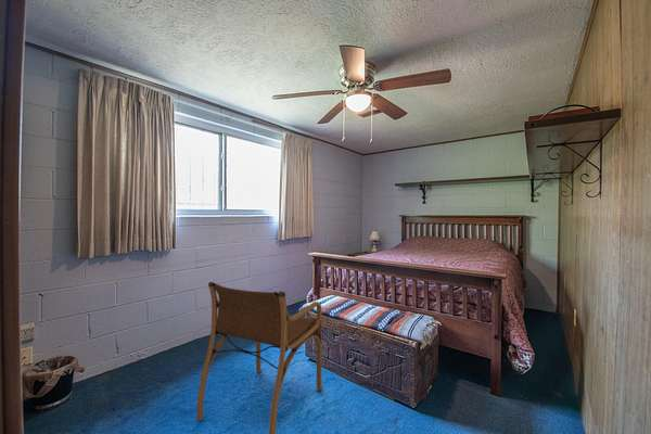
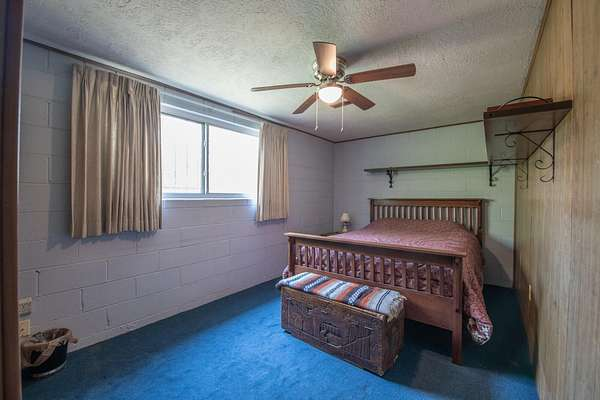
- armchair [195,281,324,434]
